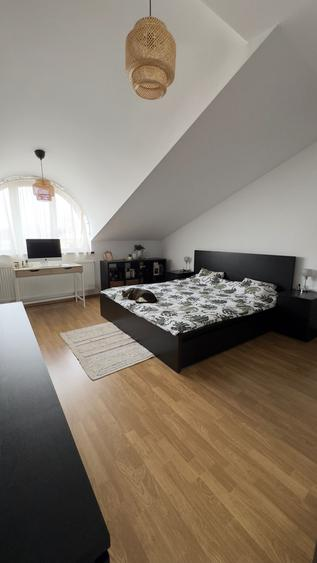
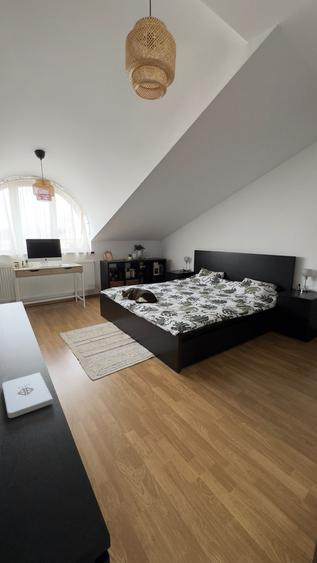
+ notepad [1,371,54,419]
